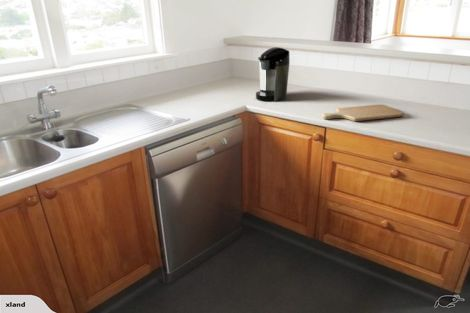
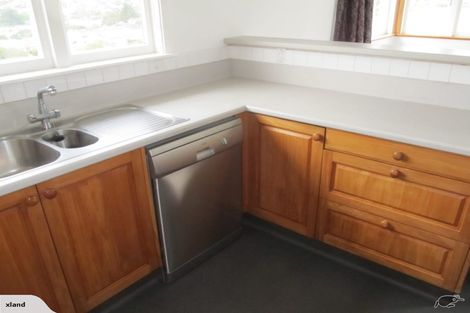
- coffee maker [255,46,291,102]
- chopping board [321,104,405,122]
